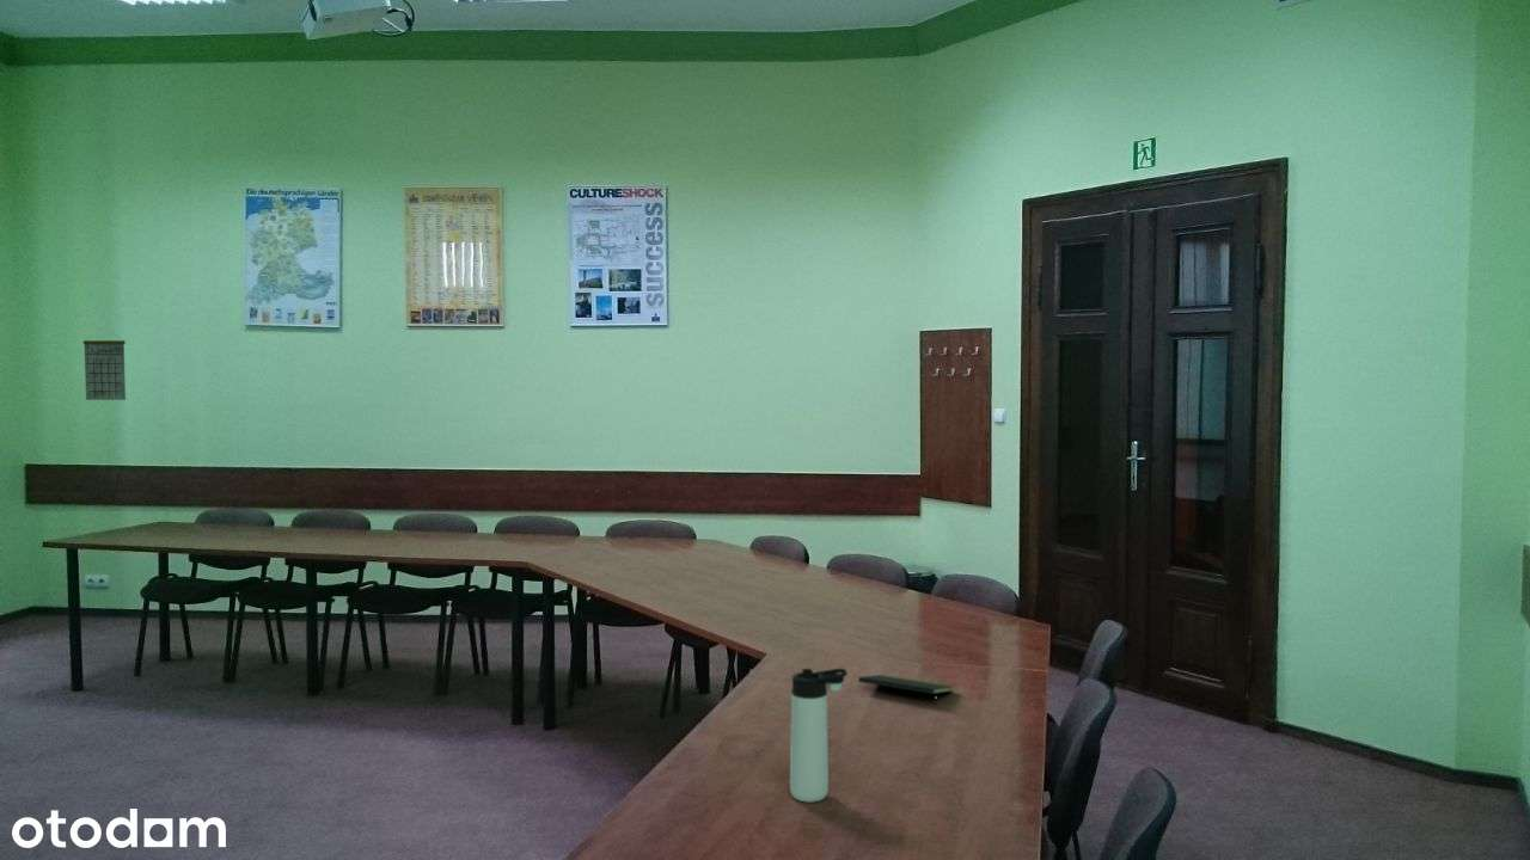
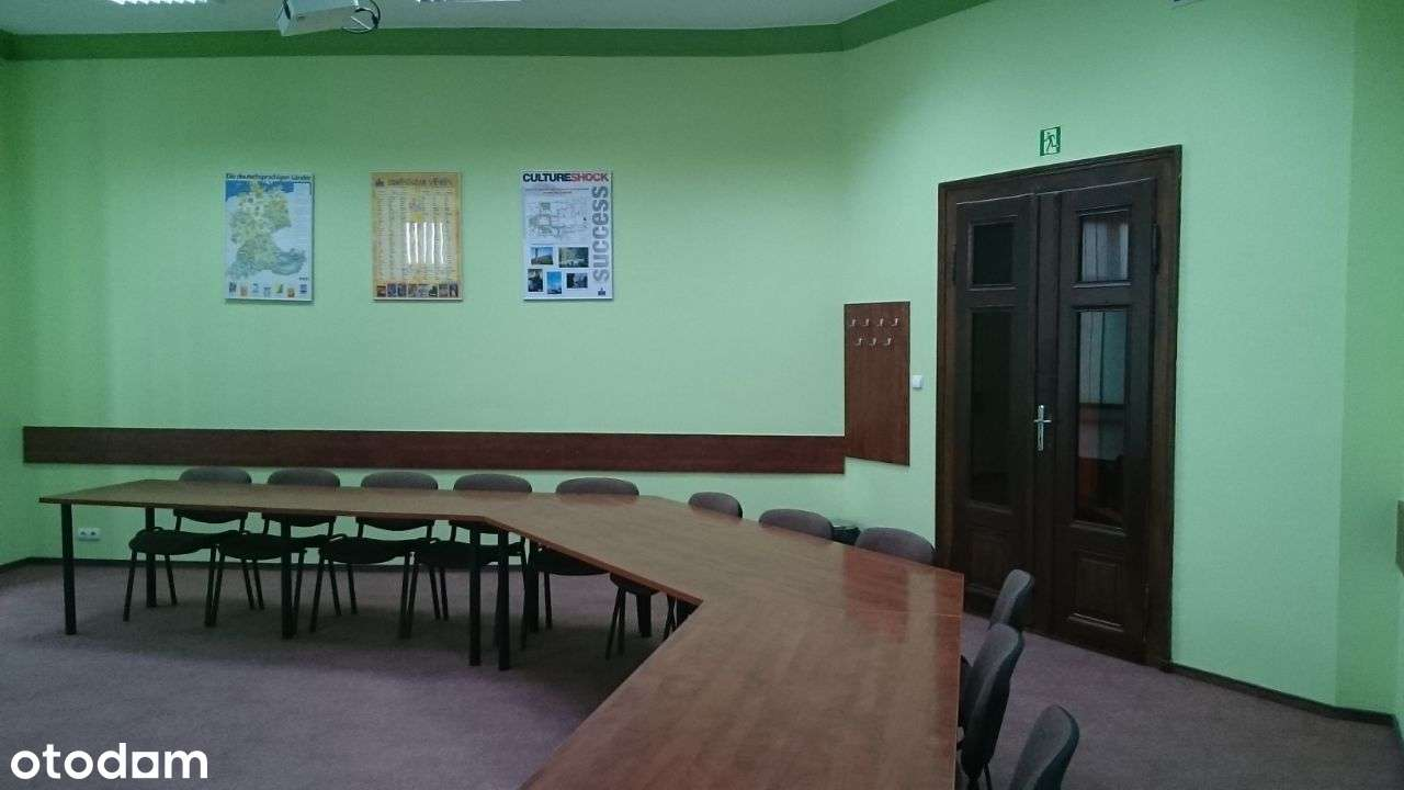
- notepad [857,674,956,705]
- thermos bottle [789,668,849,804]
- calendar [82,328,127,401]
